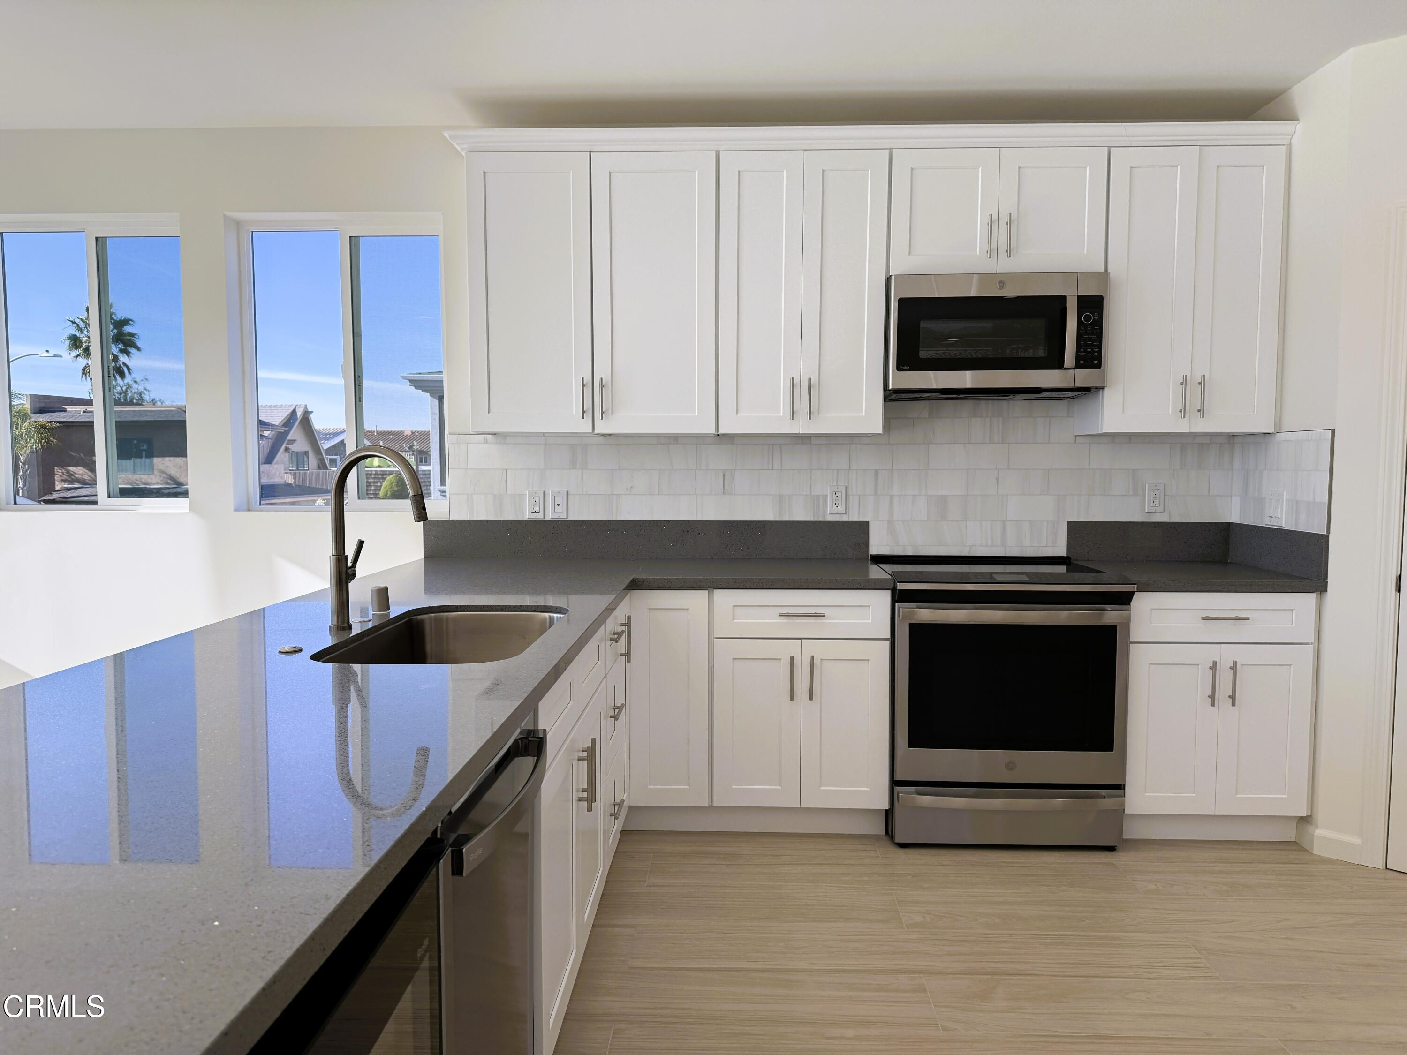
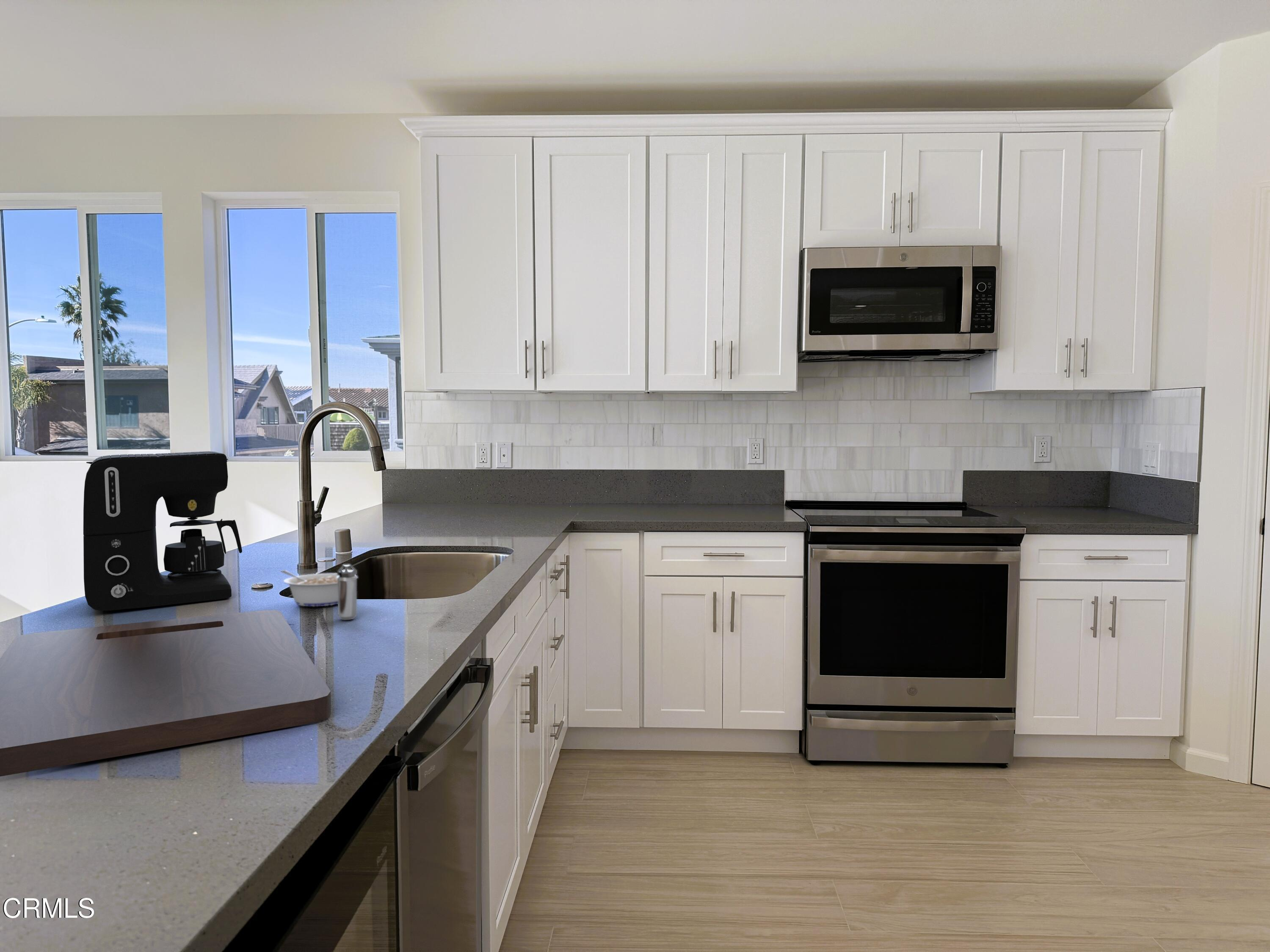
+ cutting board [0,609,331,777]
+ legume [280,570,359,607]
+ shaker [337,564,358,620]
+ coffee maker [83,451,243,611]
